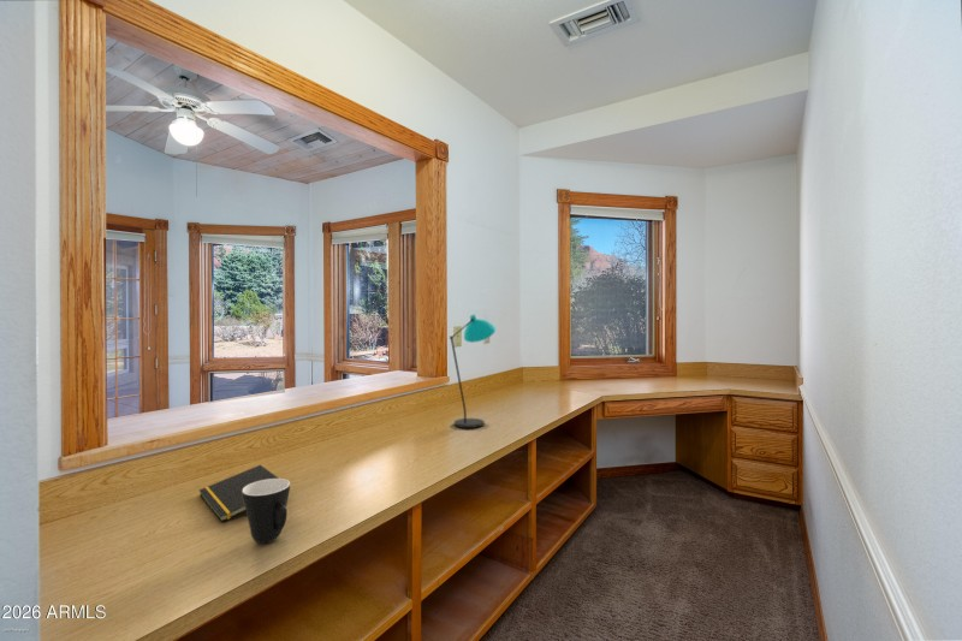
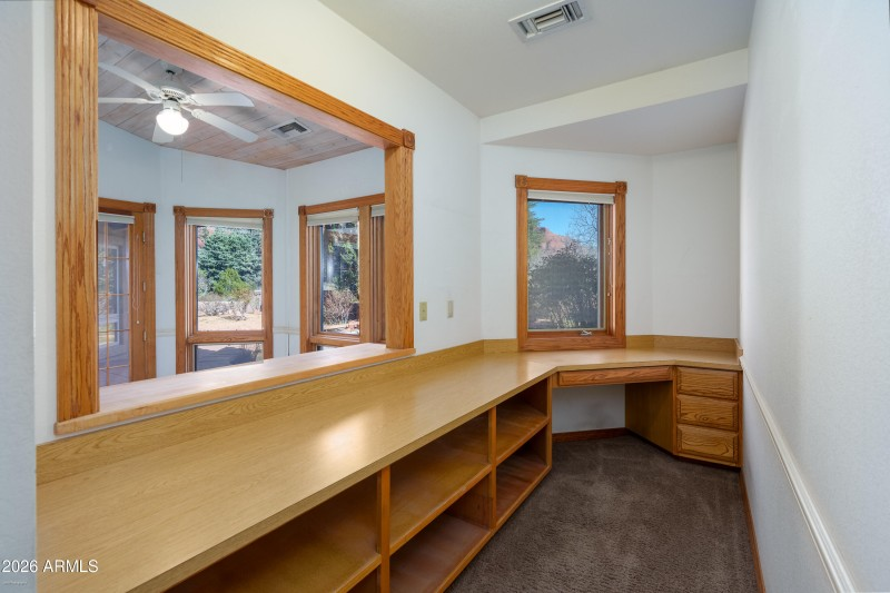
- mug [242,477,291,544]
- notepad [197,464,280,523]
- desk lamp [449,314,497,429]
